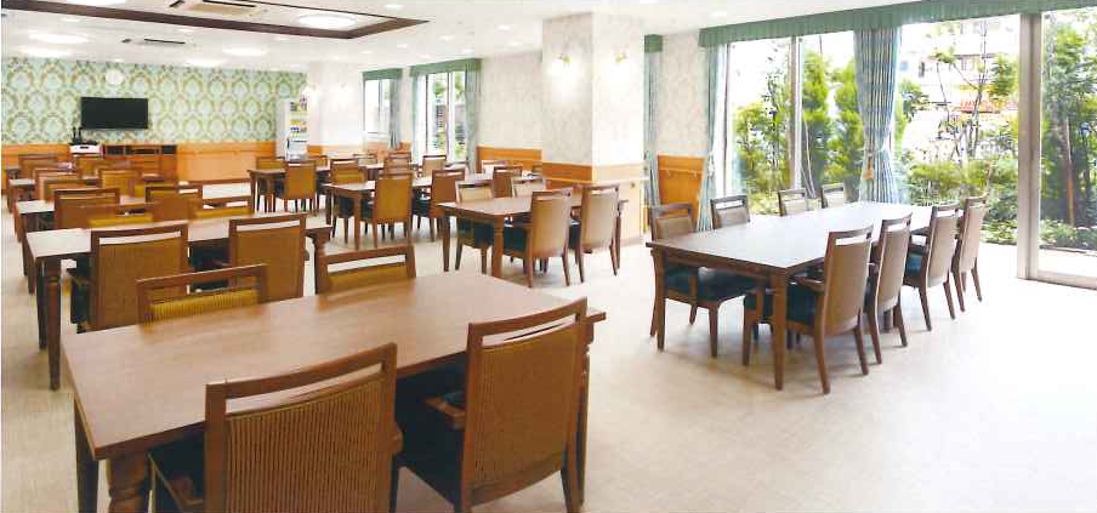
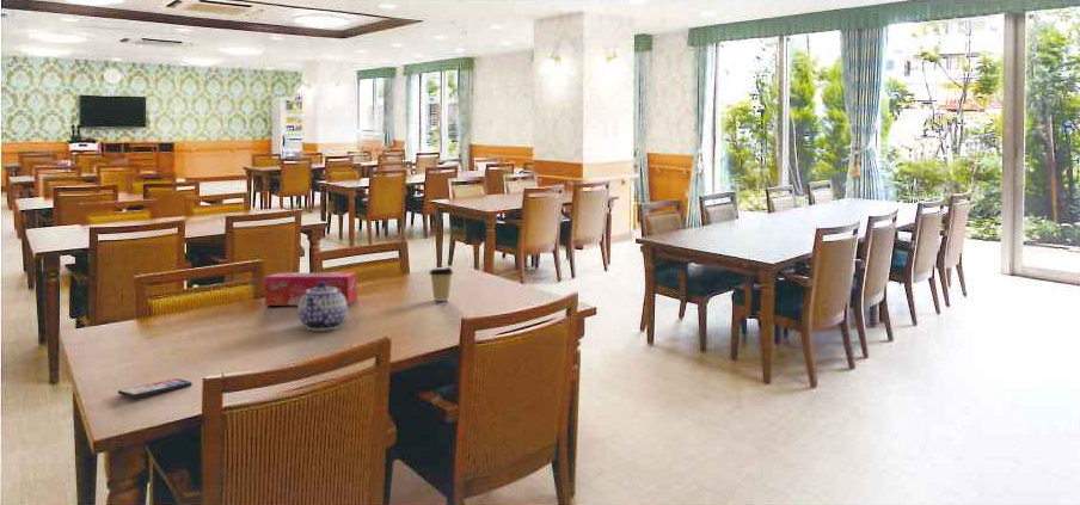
+ tissue box [263,271,358,307]
+ smartphone [117,377,194,399]
+ coffee cup [428,266,454,302]
+ teapot [297,282,349,332]
